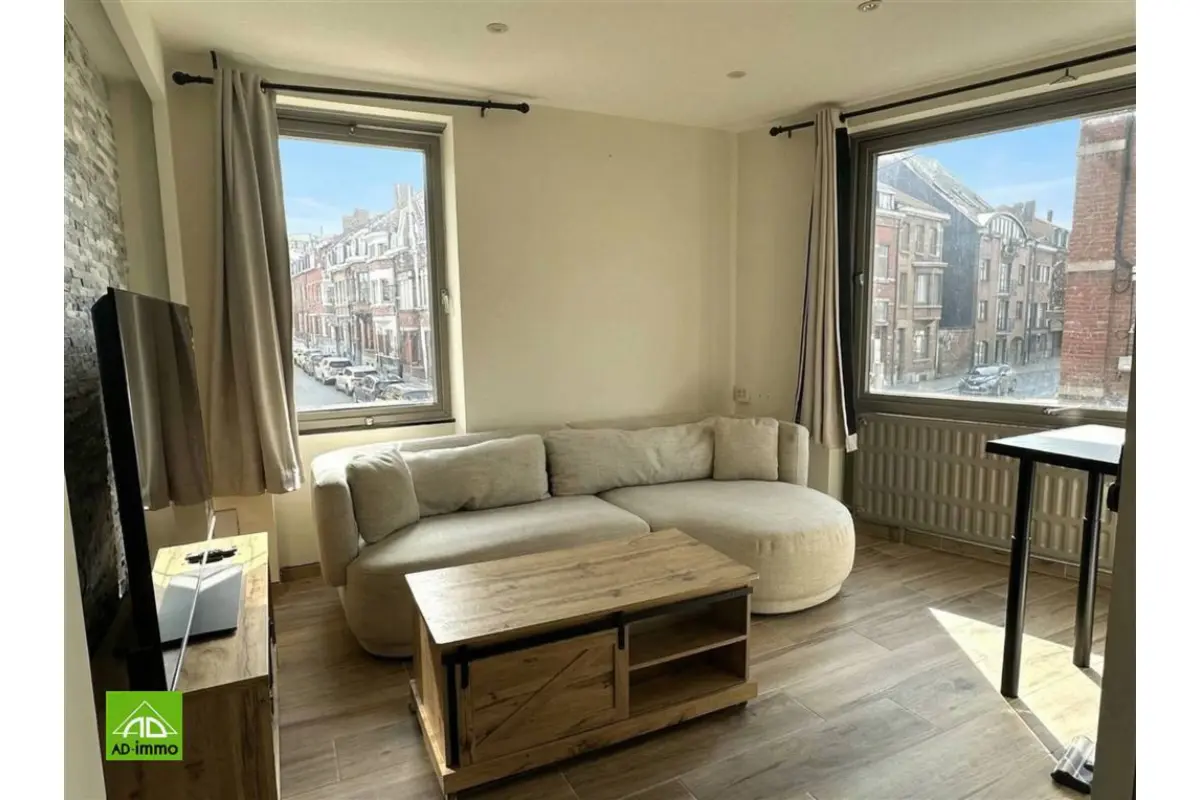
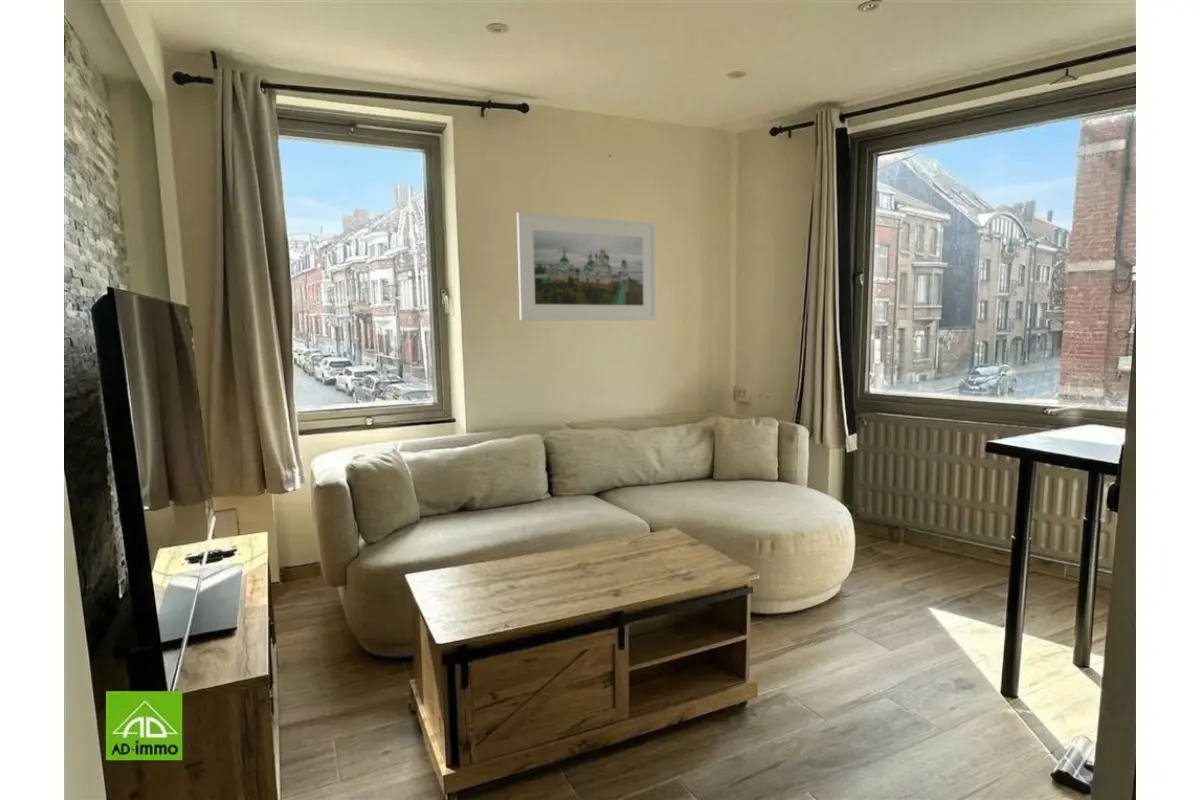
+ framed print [516,211,657,321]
